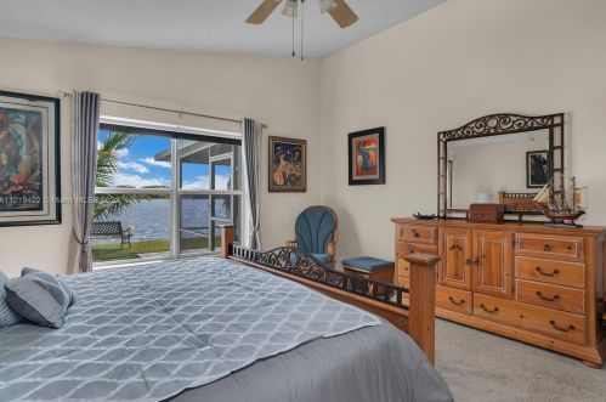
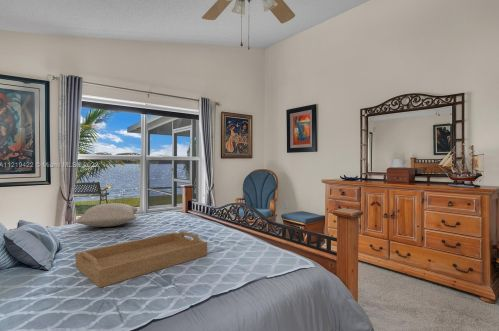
+ pillow [74,202,139,228]
+ serving tray [75,230,208,289]
